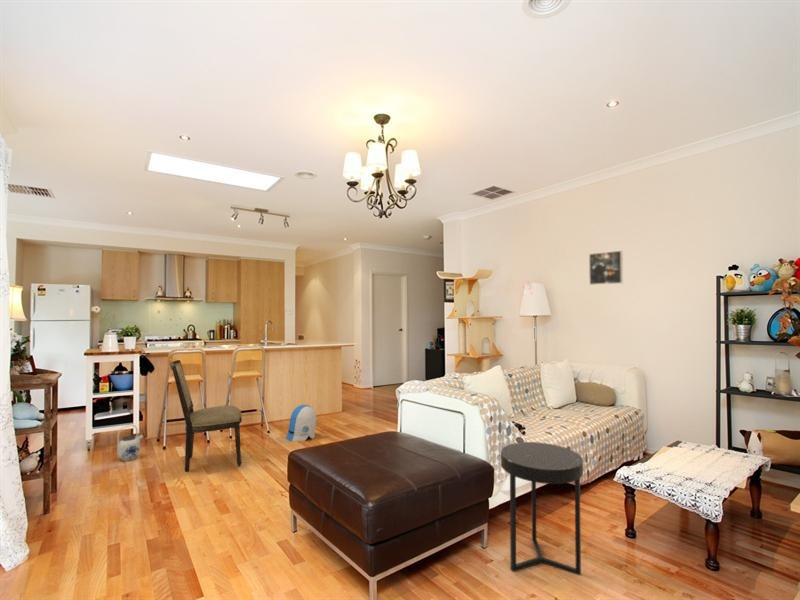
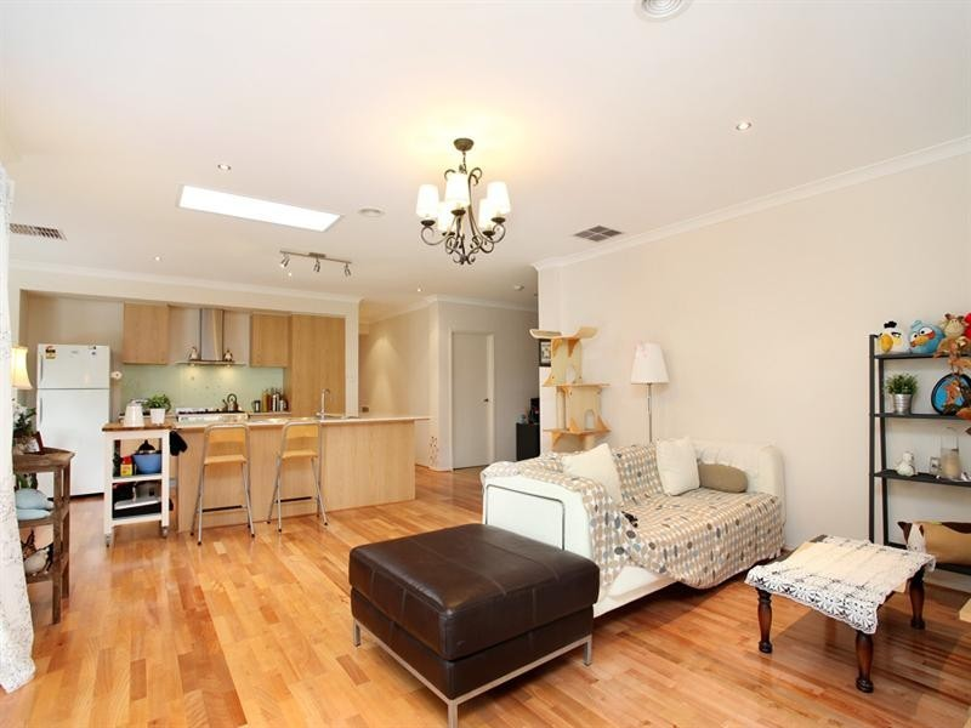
- sun visor [285,404,317,442]
- dining chair [169,359,243,473]
- side table [500,441,584,576]
- teapot [116,424,144,462]
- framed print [588,250,624,286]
